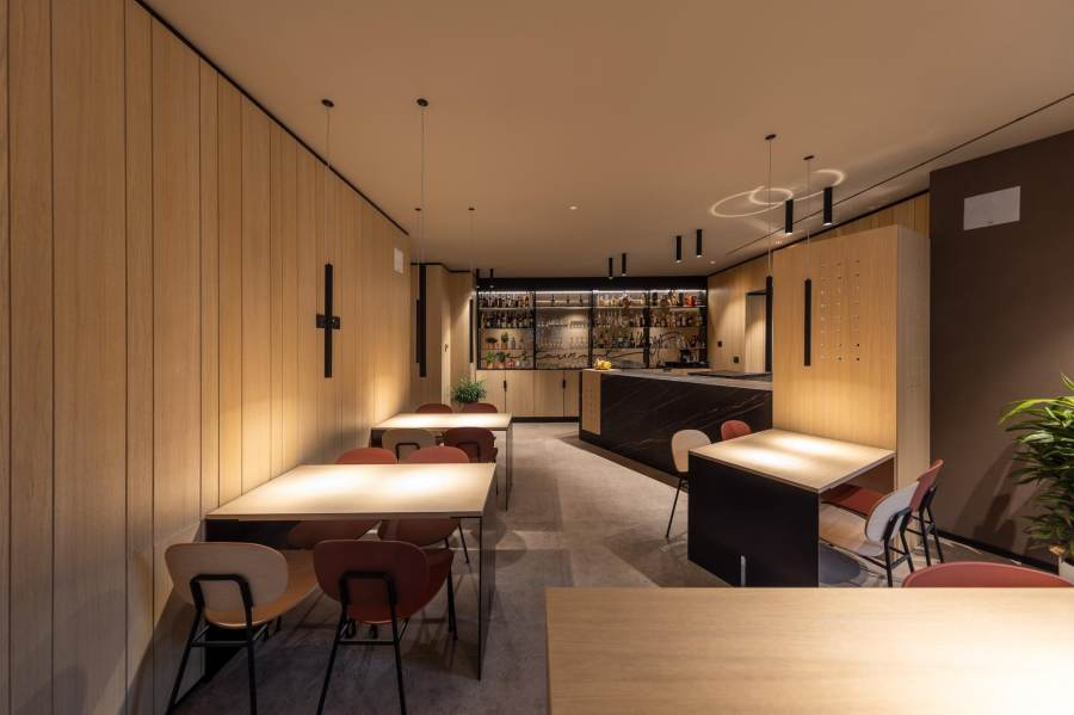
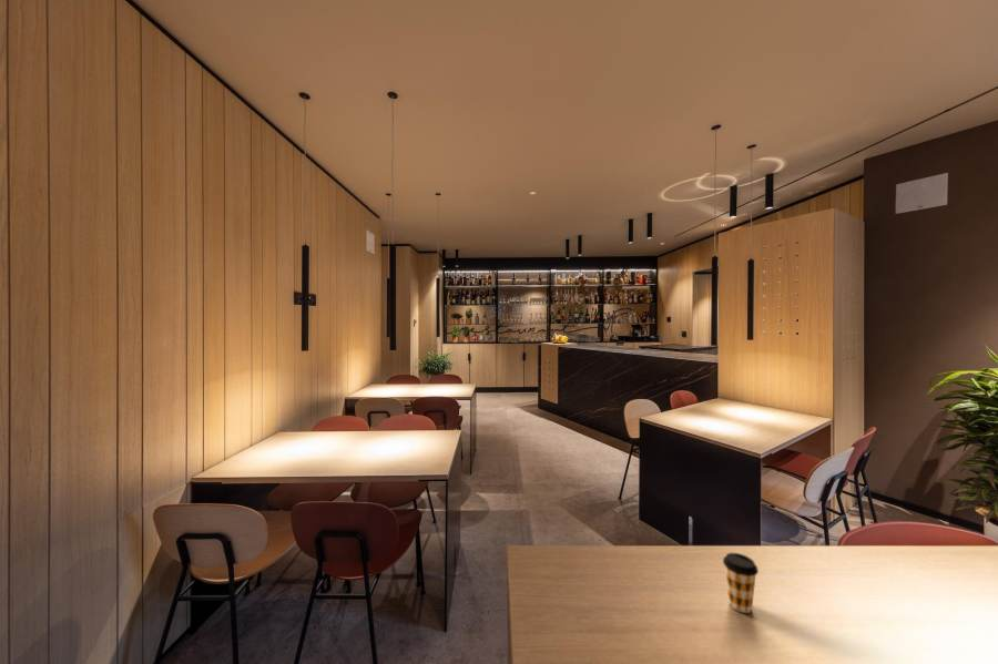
+ coffee cup [722,552,760,614]
